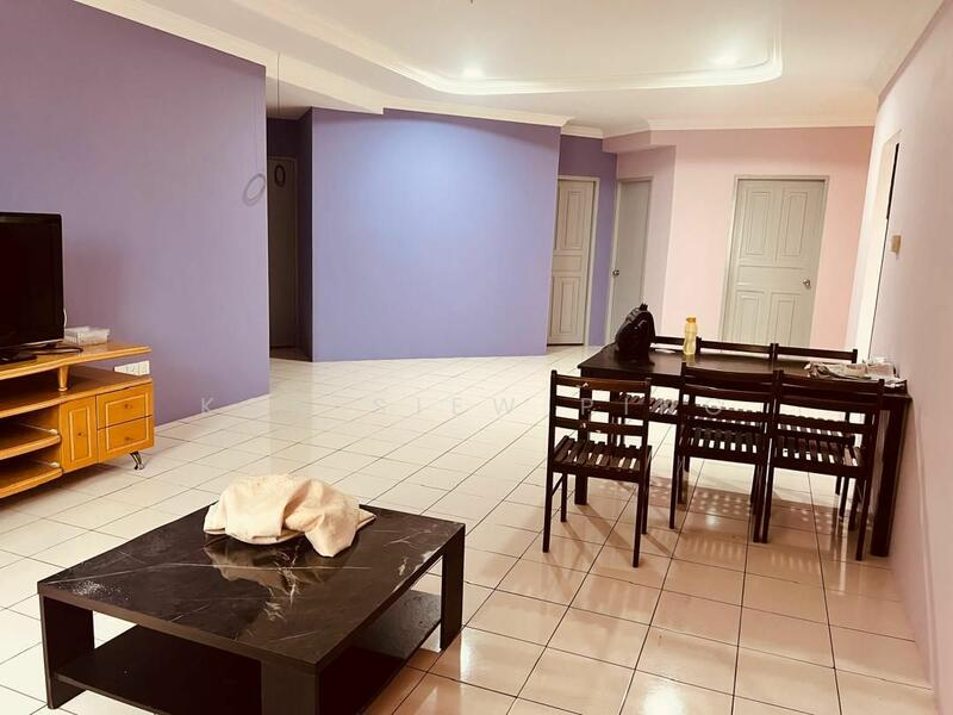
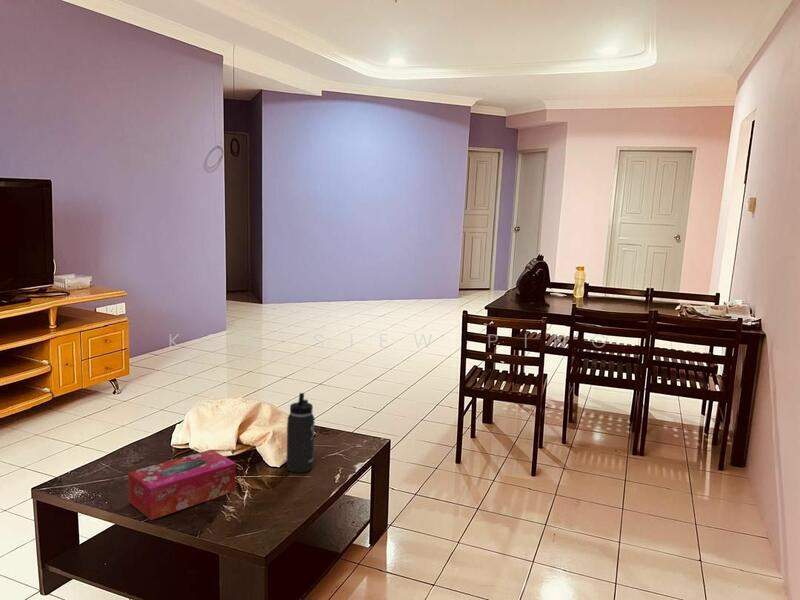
+ thermos bottle [285,392,316,474]
+ tissue box [127,448,237,521]
